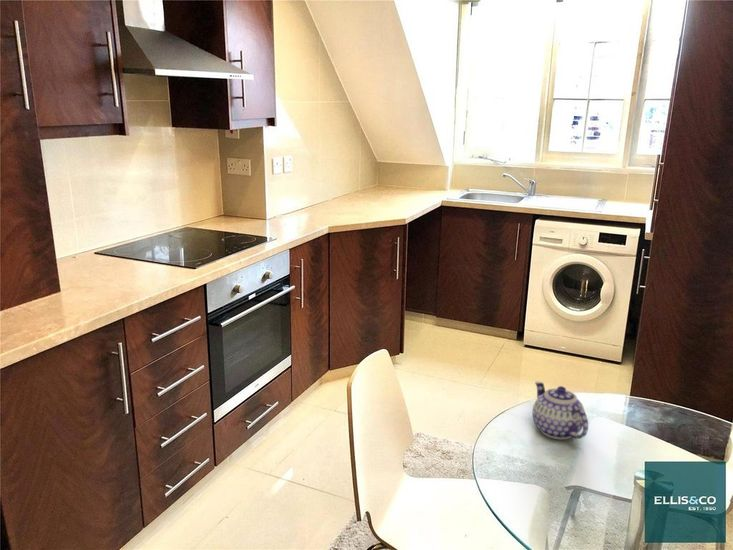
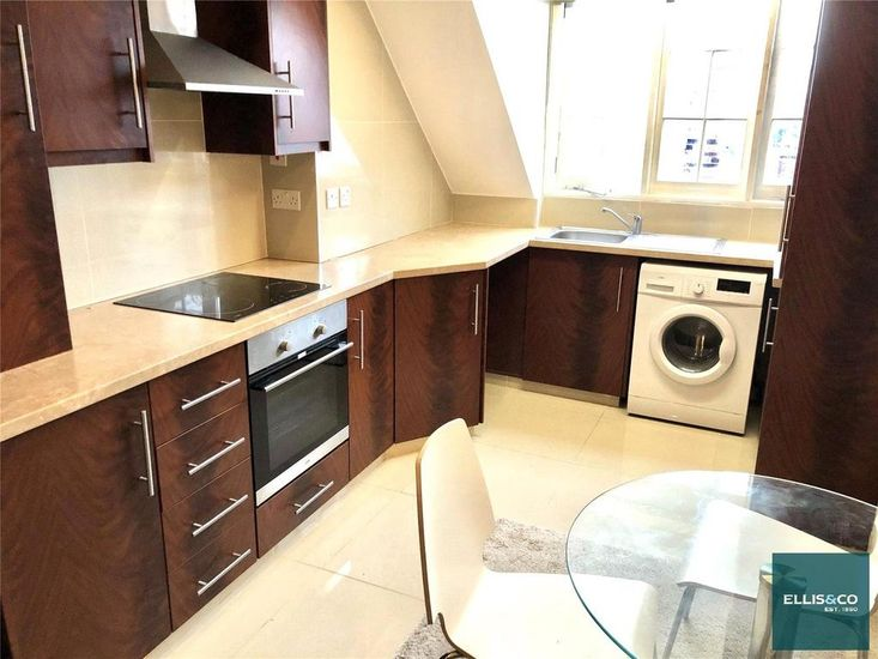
- teapot [532,381,589,440]
